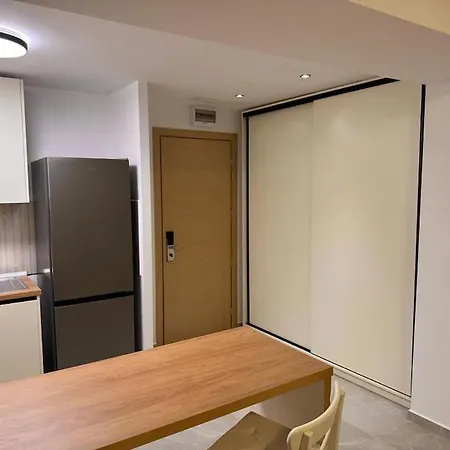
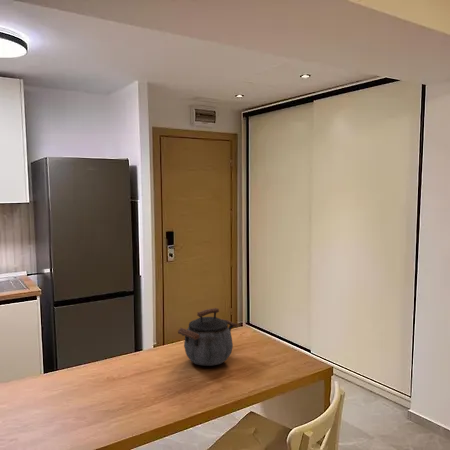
+ kettle [177,307,238,367]
